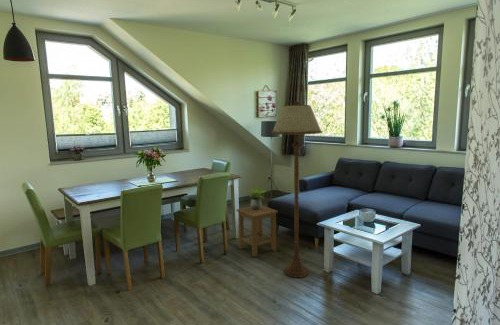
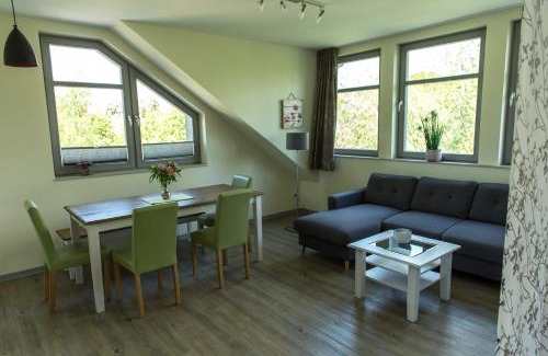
- stool [235,204,279,258]
- floor lamp [270,100,323,278]
- potted plant [248,184,268,209]
